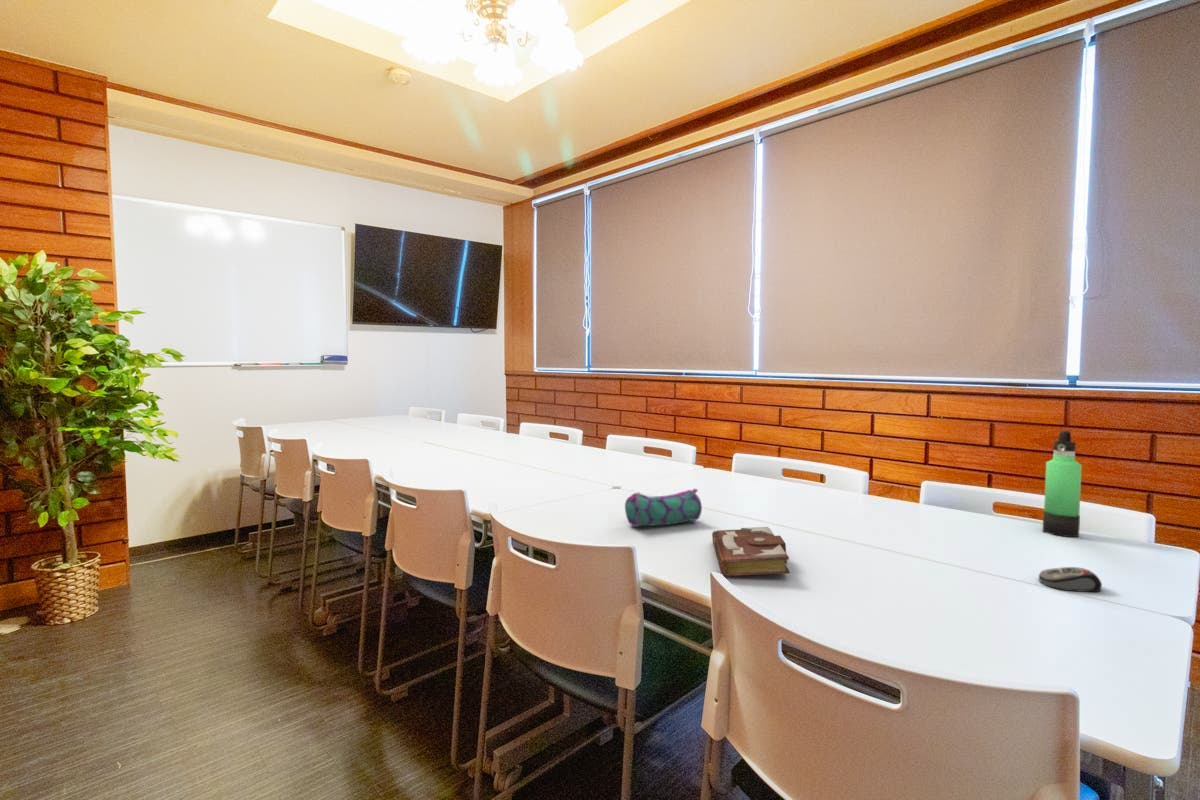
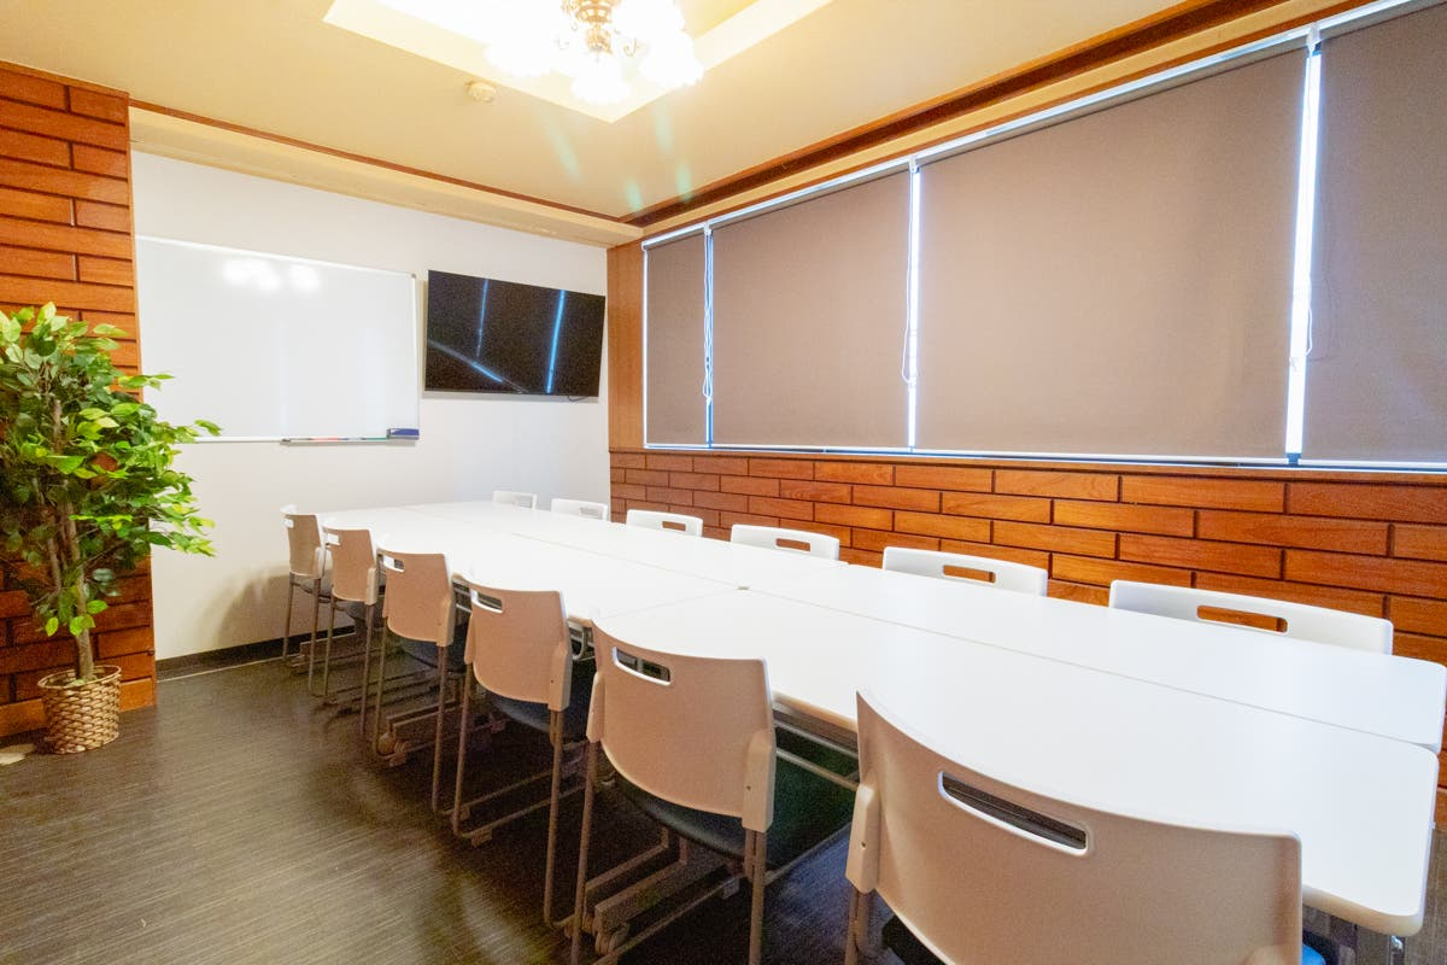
- computer mouse [1038,566,1103,593]
- book [711,526,791,577]
- thermos bottle [1042,430,1083,538]
- pencil case [624,487,703,528]
